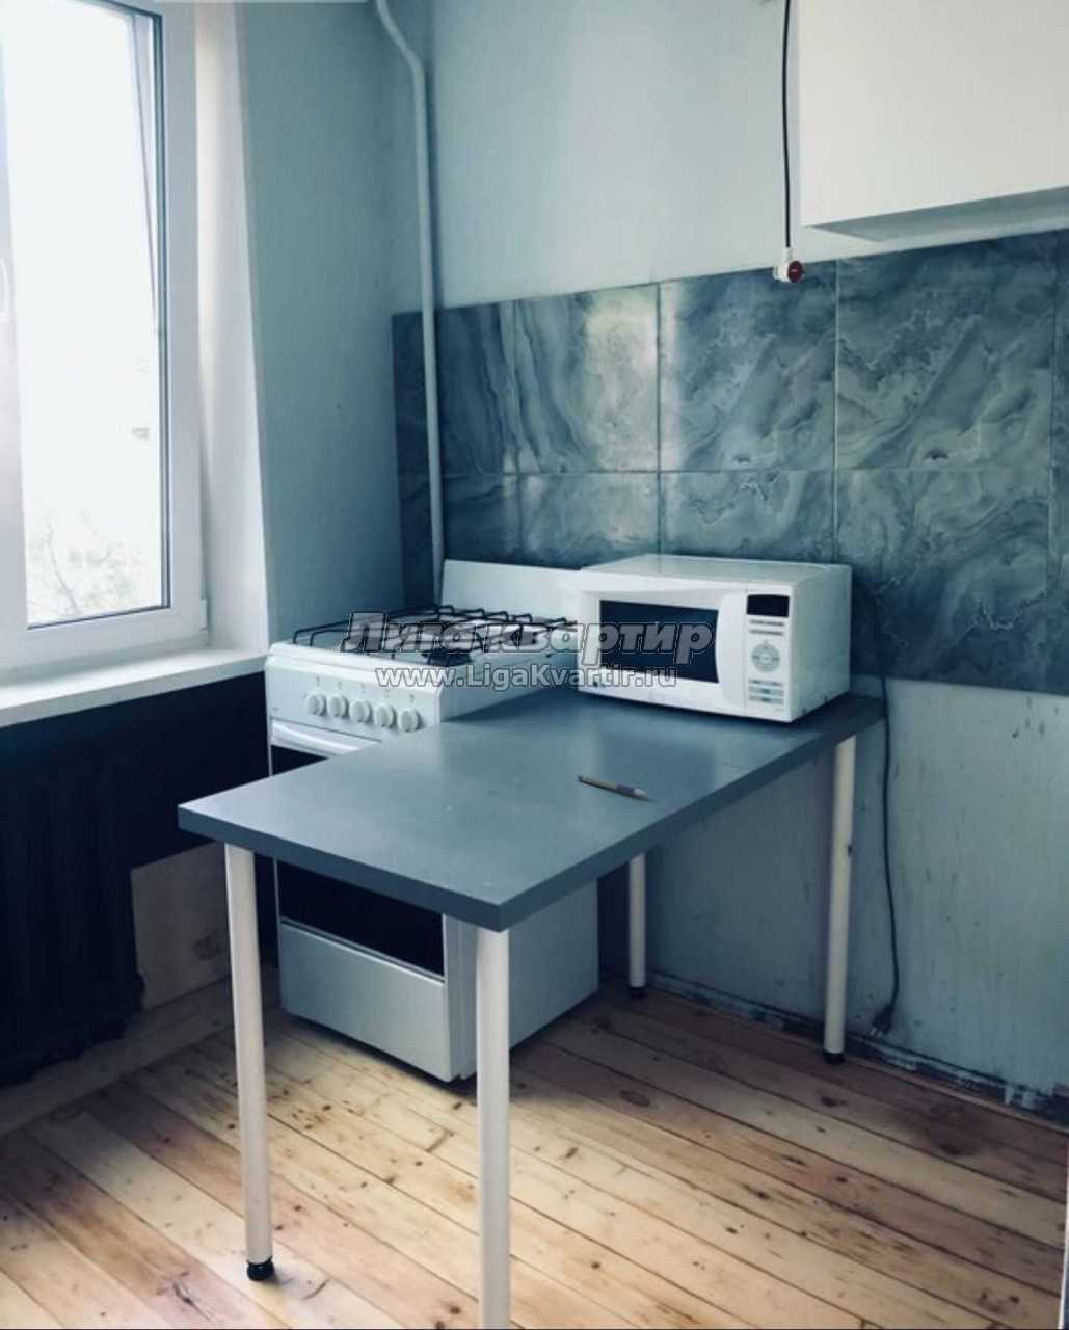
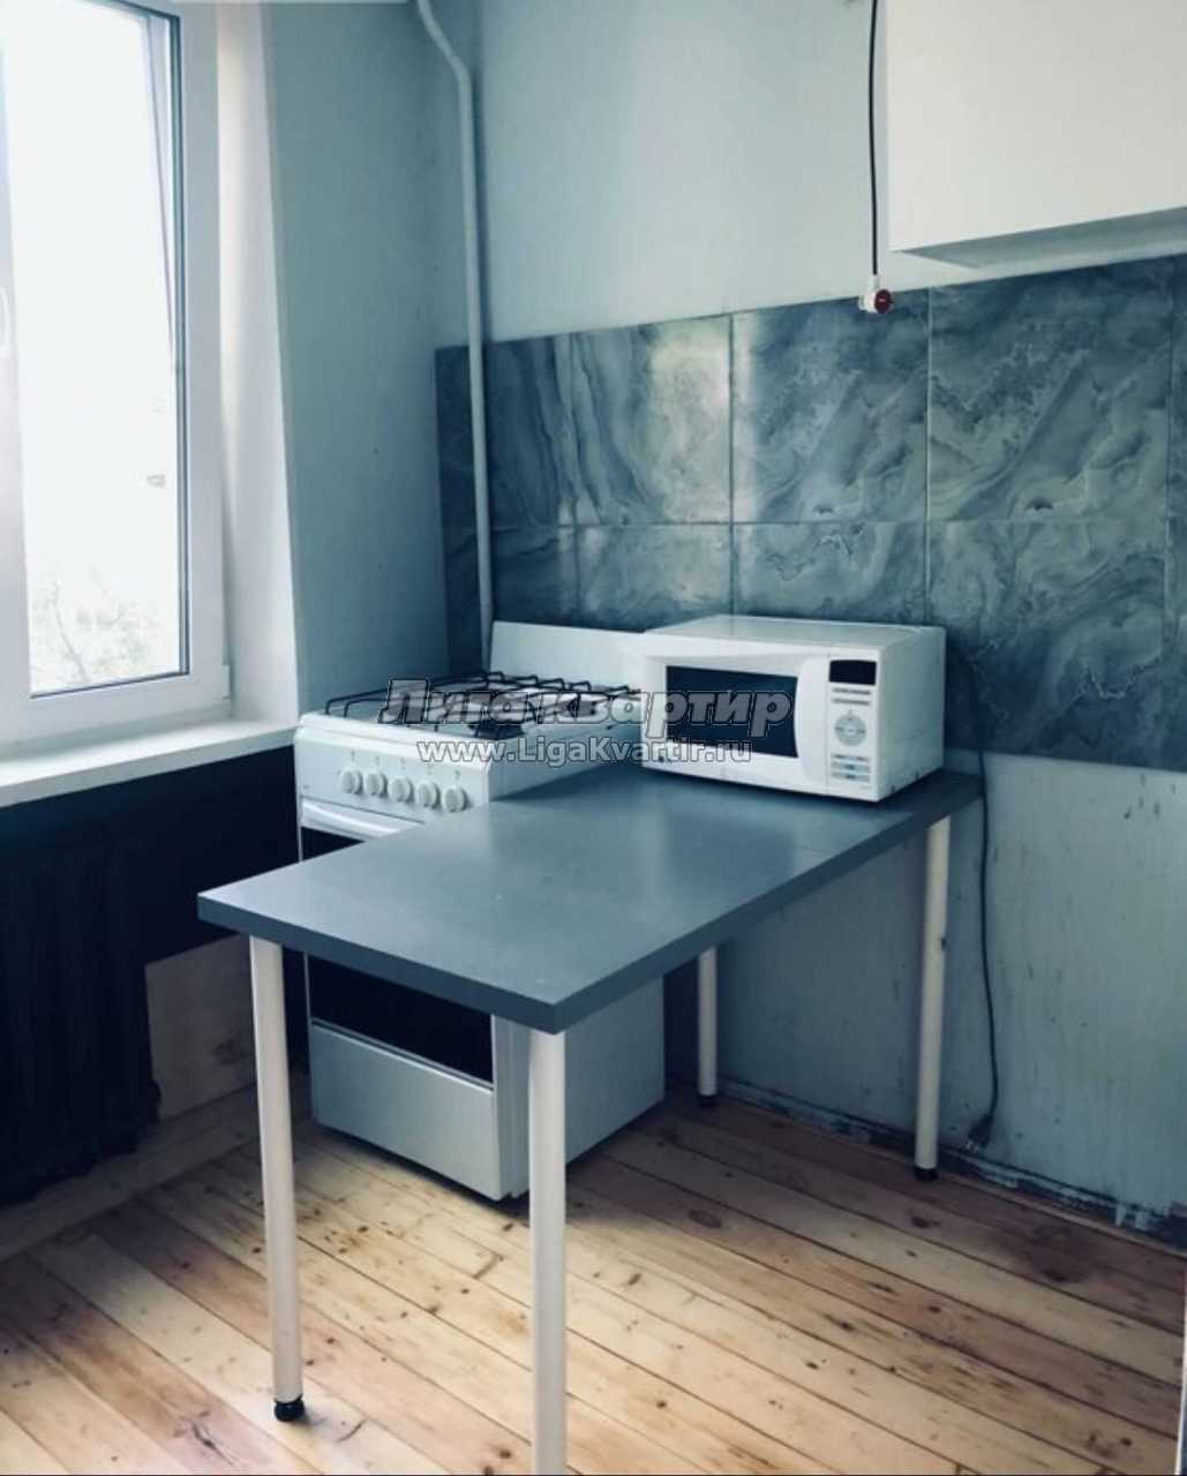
- pen [576,774,647,795]
